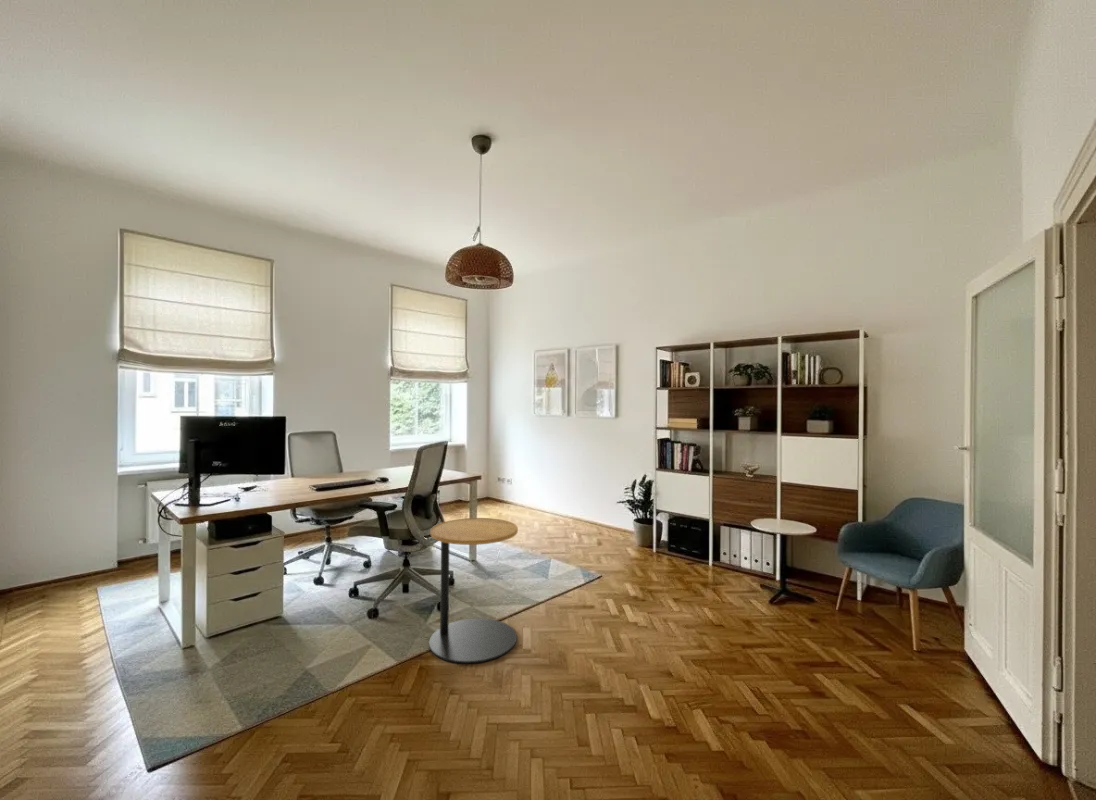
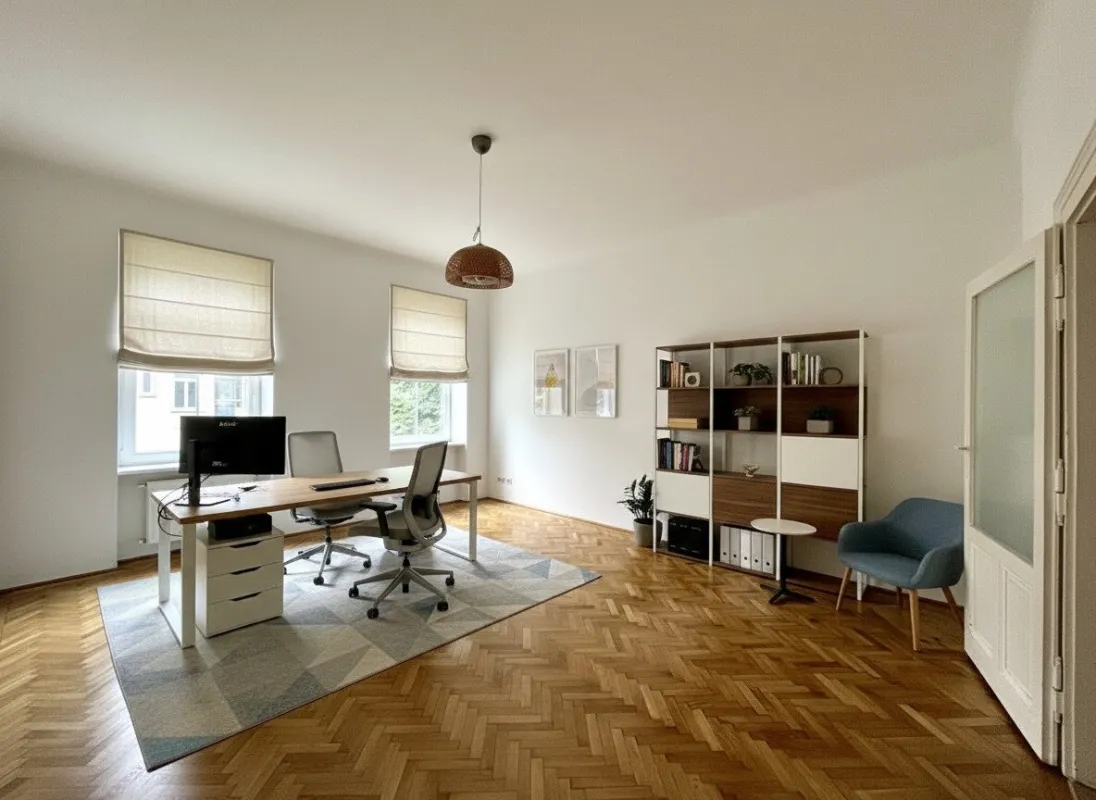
- side table [428,517,519,664]
